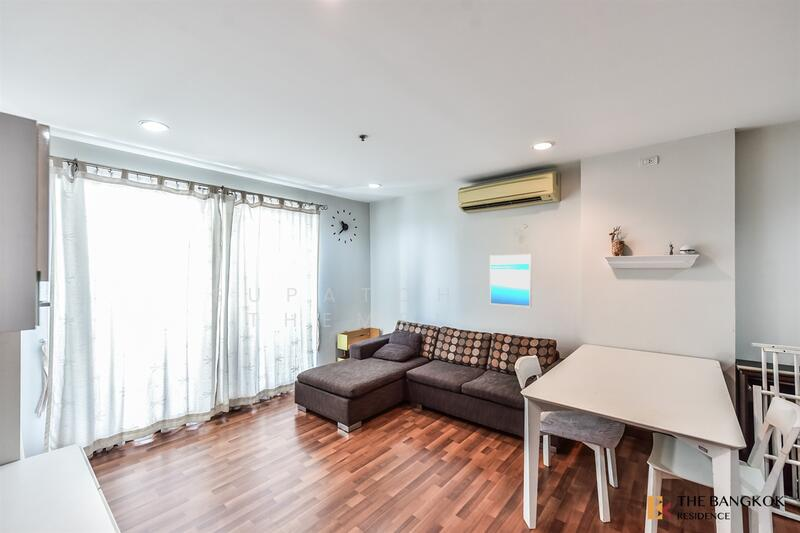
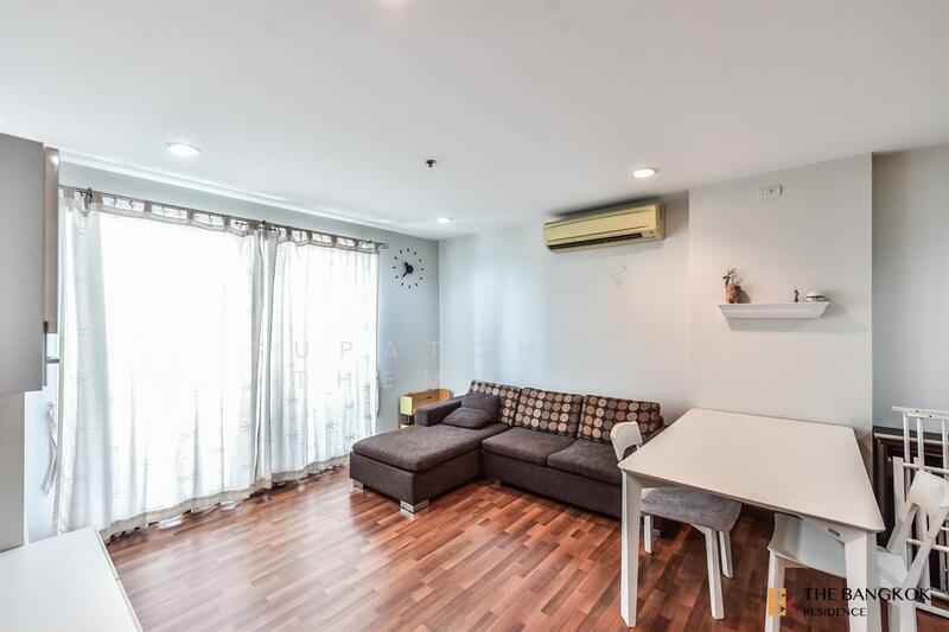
- wall art [489,254,533,308]
